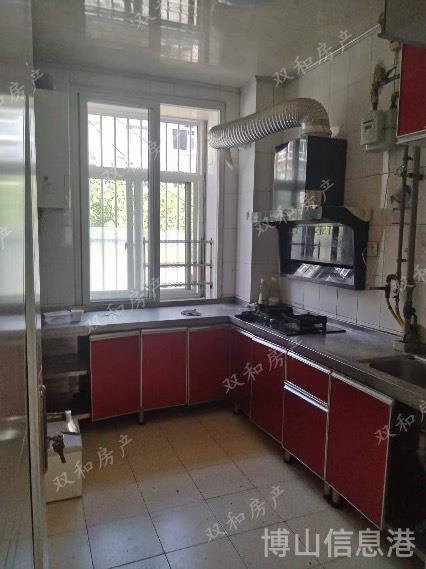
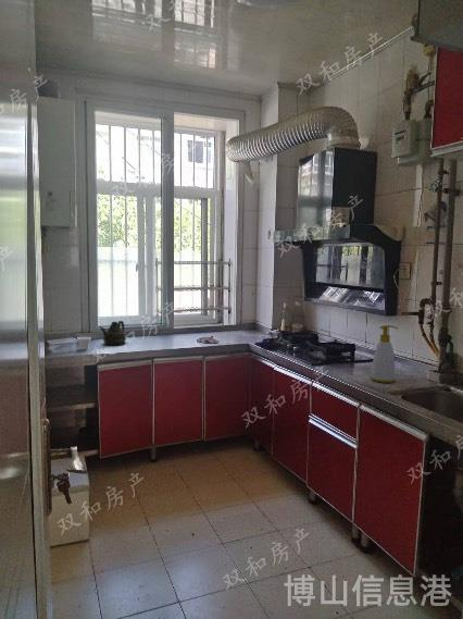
+ teapot [98,320,127,346]
+ soap bottle [370,324,399,384]
